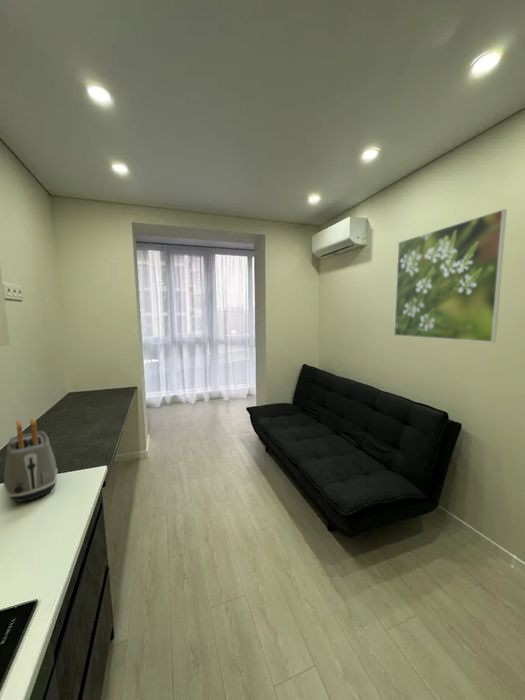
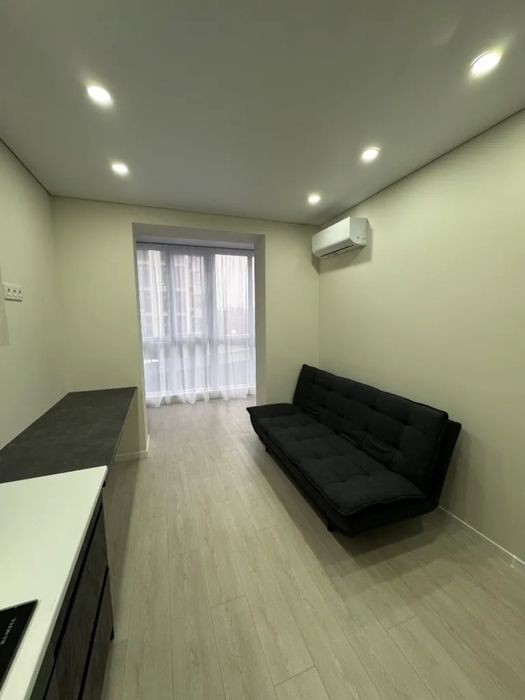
- toaster [2,417,58,503]
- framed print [393,208,508,343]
